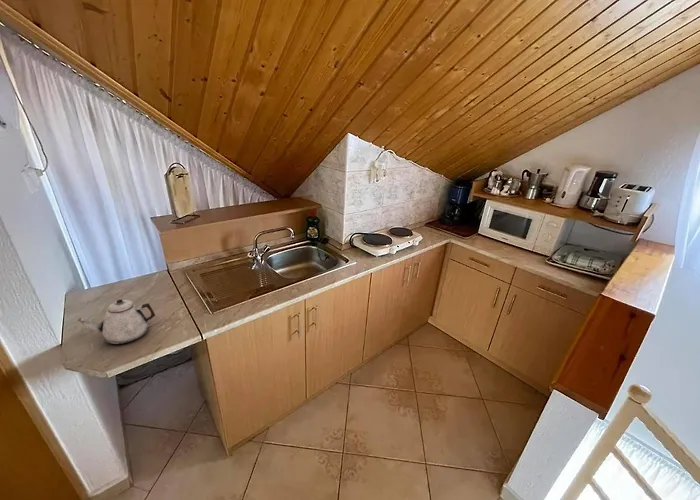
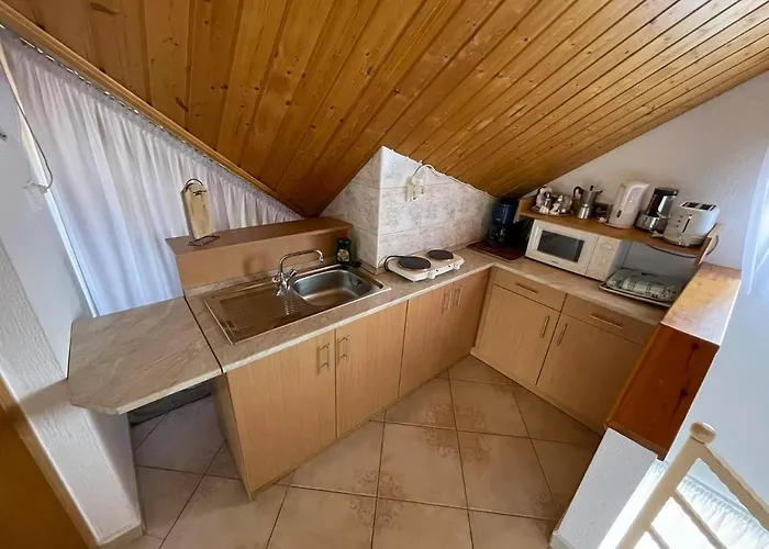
- teapot [77,298,156,345]
